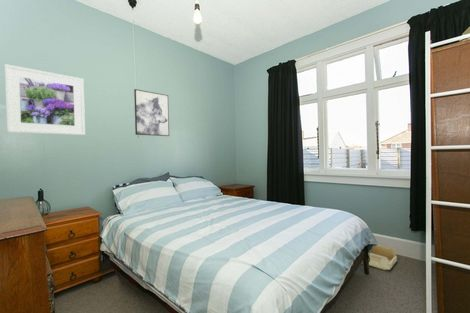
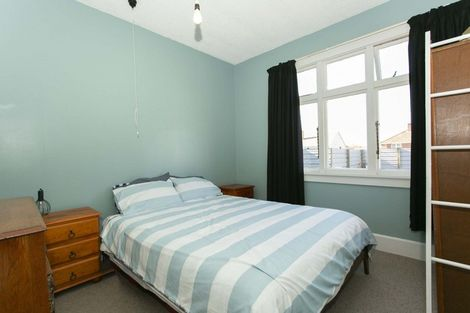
- storage bin [368,244,398,271]
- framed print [4,63,86,136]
- wall art [133,88,170,137]
